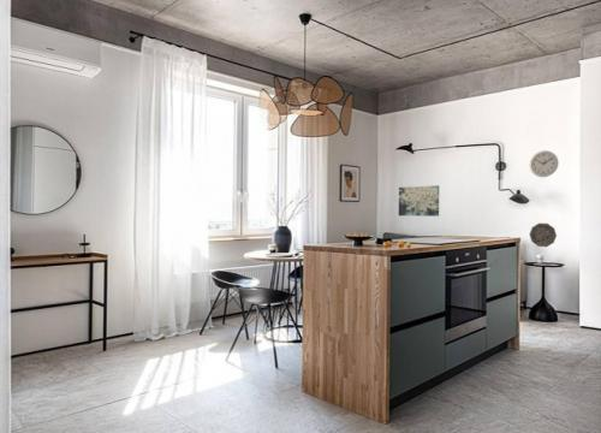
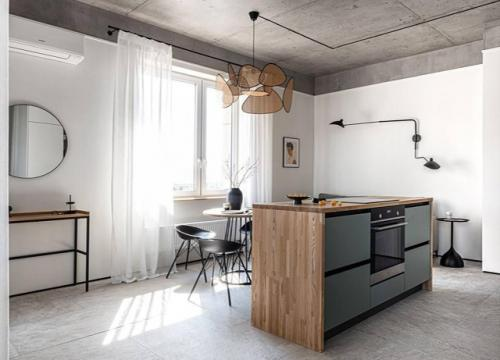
- wall clock [529,149,560,178]
- wall art [398,184,440,218]
- decorative plate [529,221,558,248]
